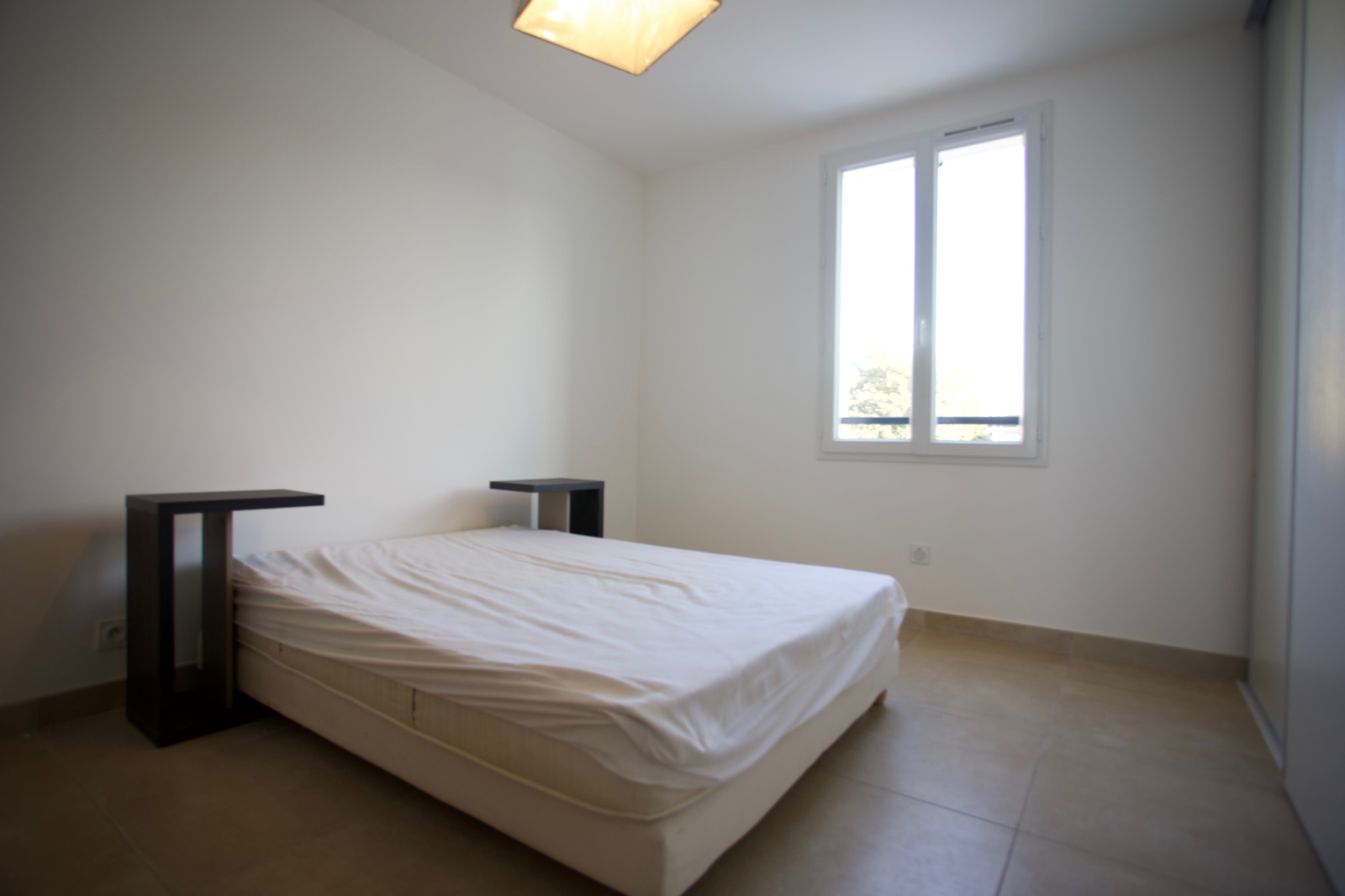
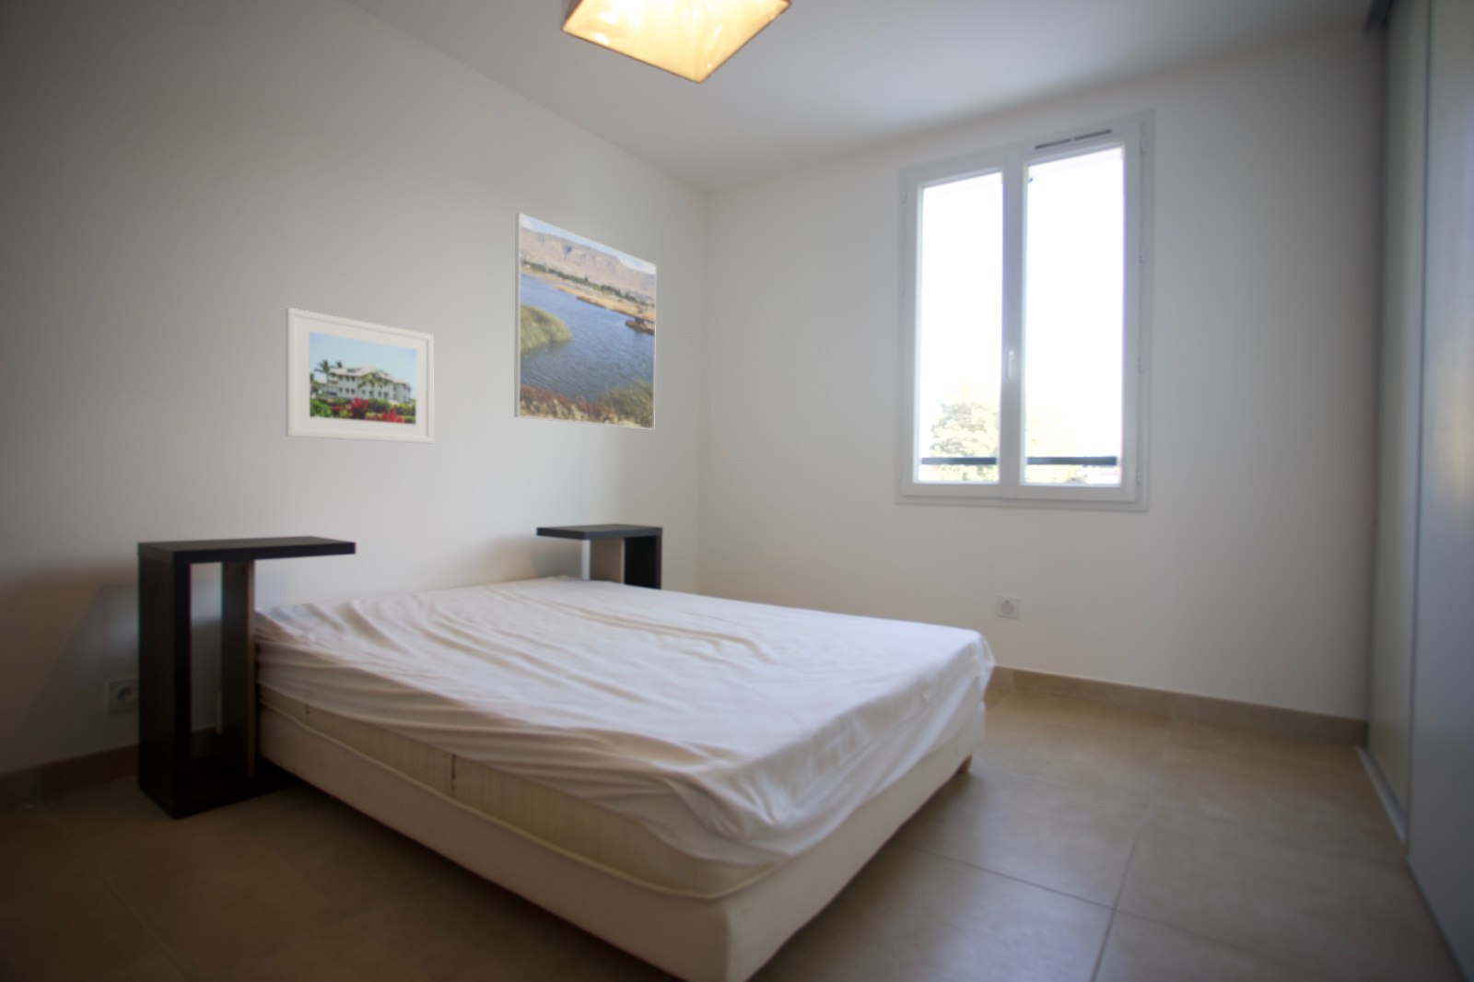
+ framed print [285,307,435,444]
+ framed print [513,212,656,431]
